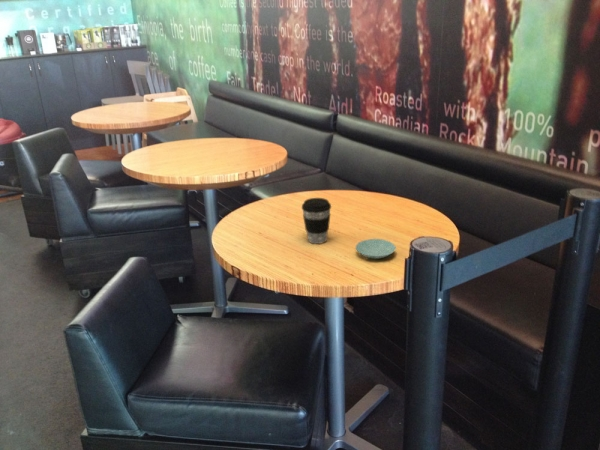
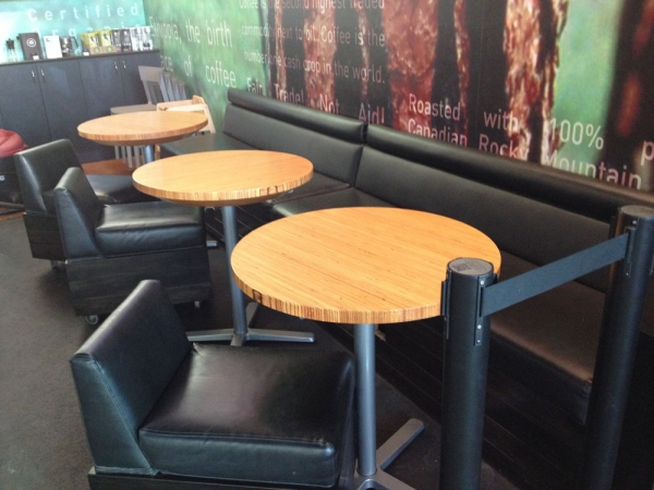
- saucer [355,238,397,260]
- coffee cup [301,197,332,245]
